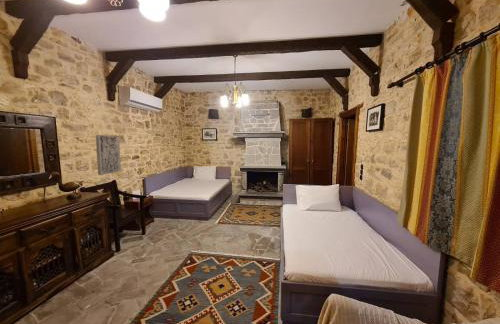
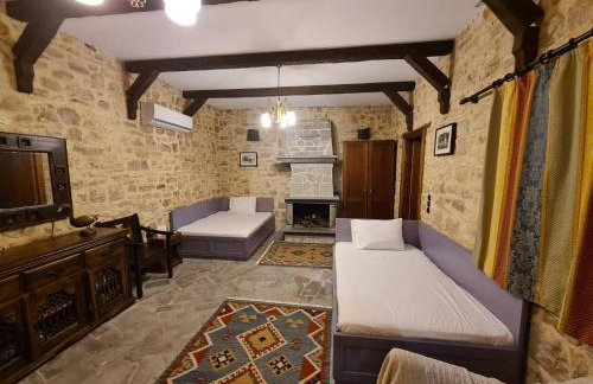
- stone plaque [95,134,122,176]
